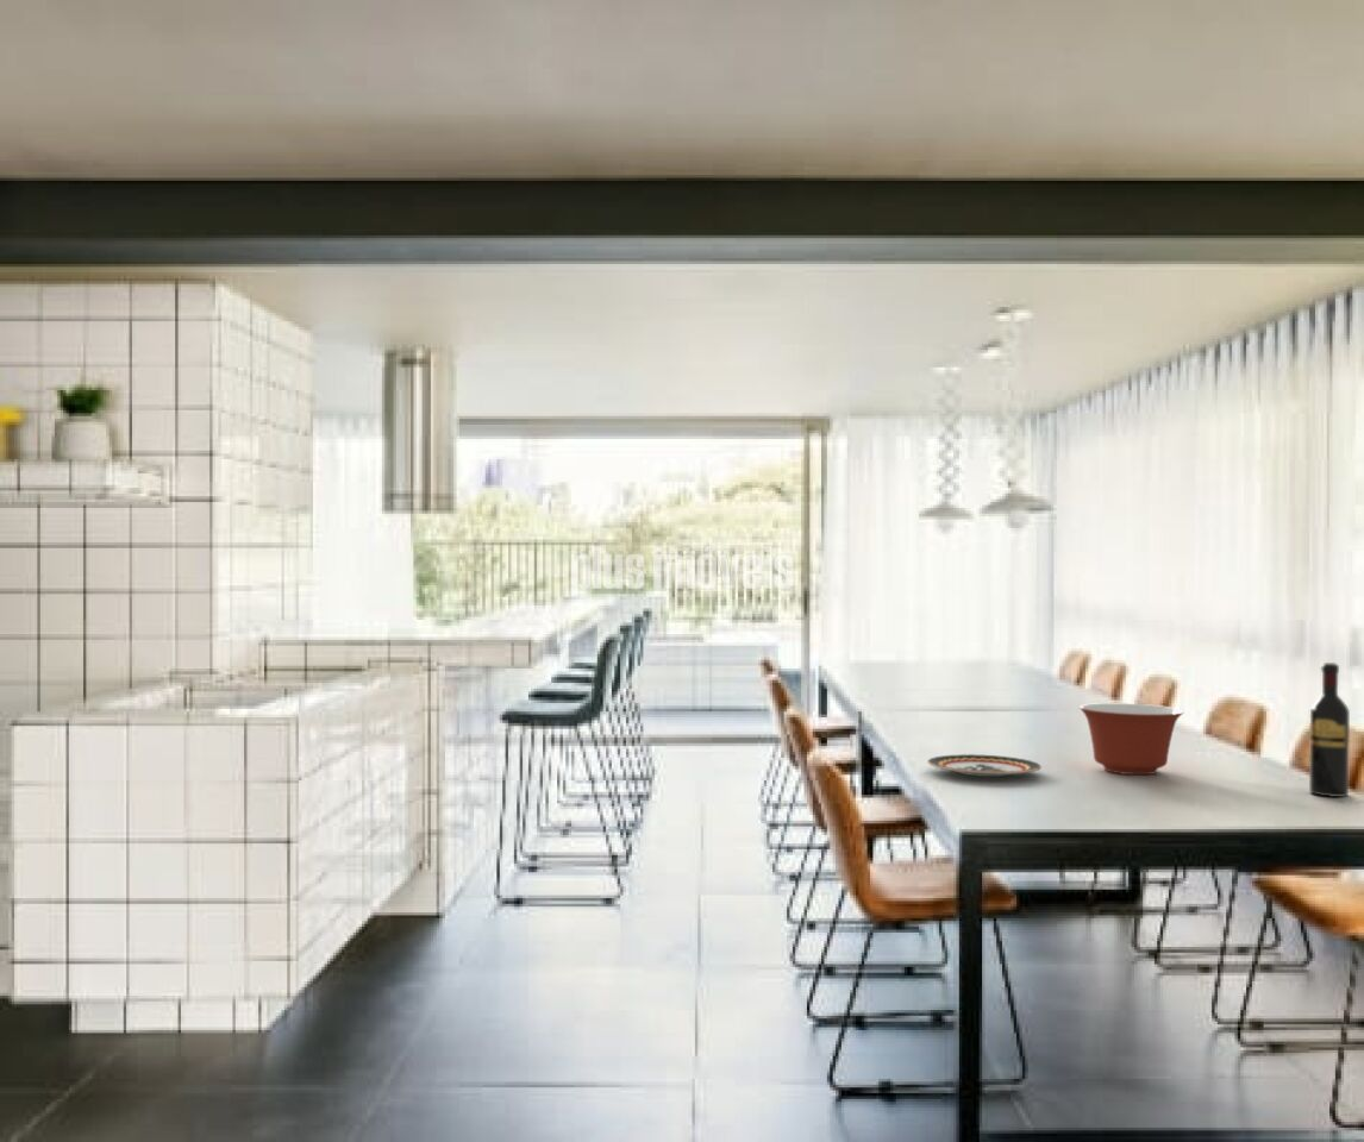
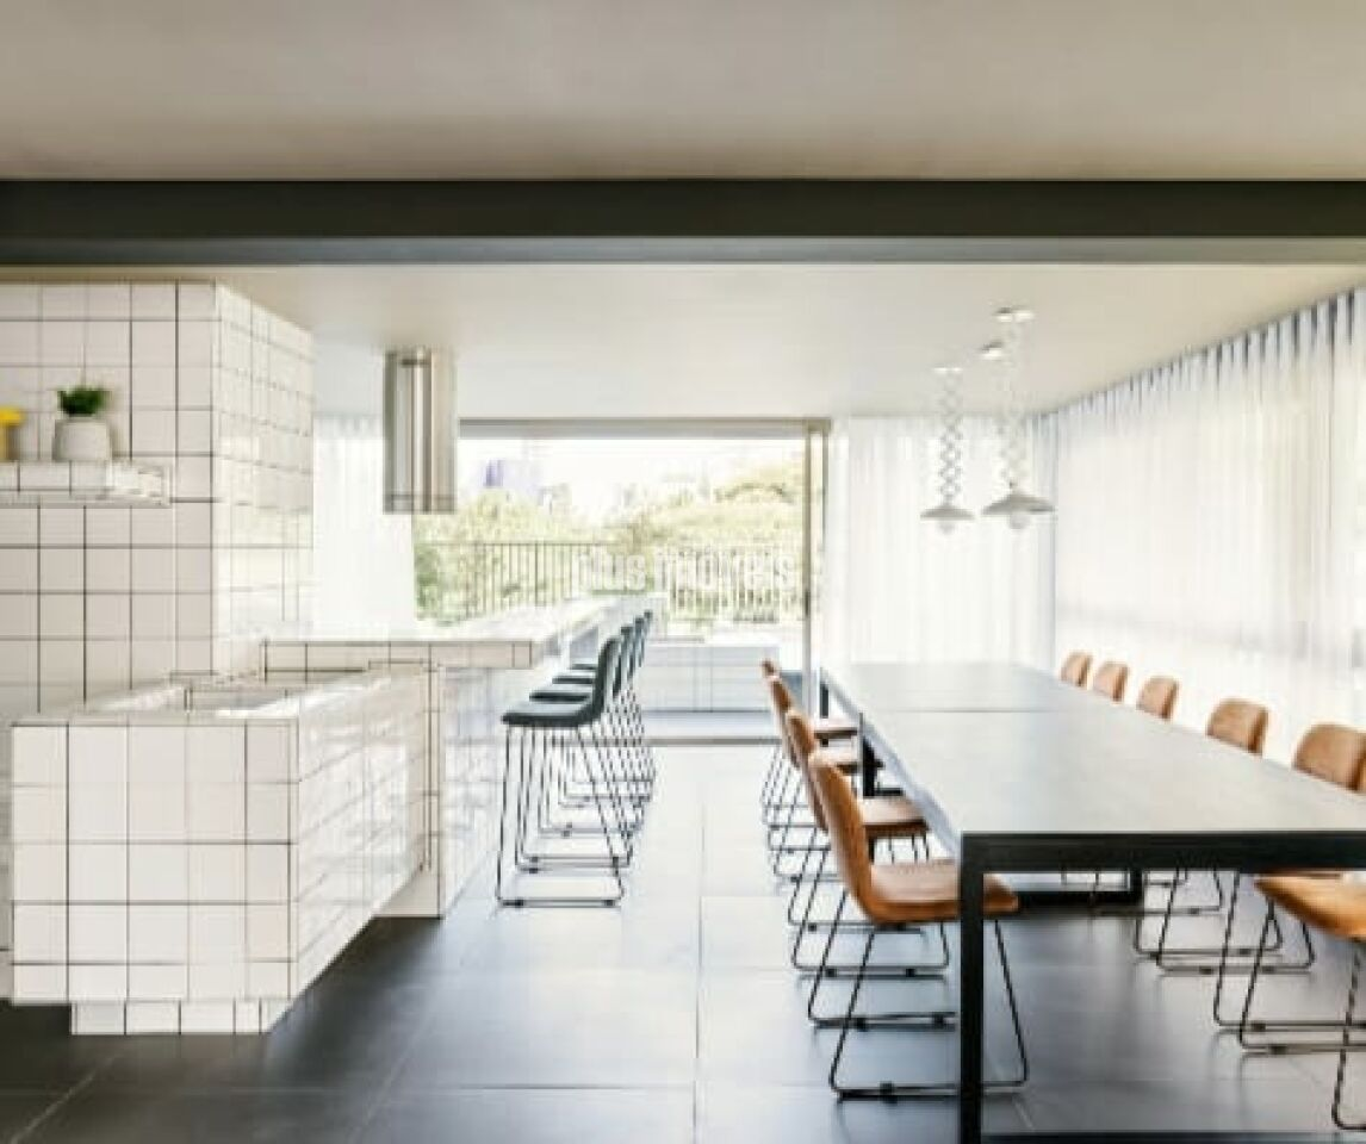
- wine bottle [1308,661,1351,798]
- plate [926,753,1043,778]
- mixing bowl [1078,702,1184,776]
